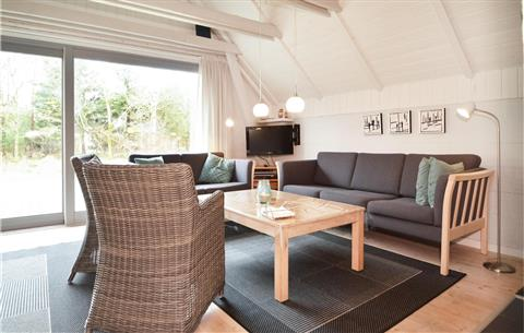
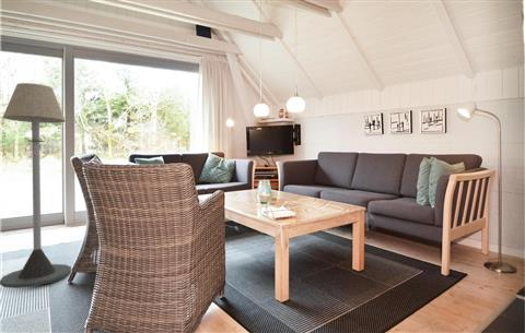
+ floor lamp [0,82,72,289]
